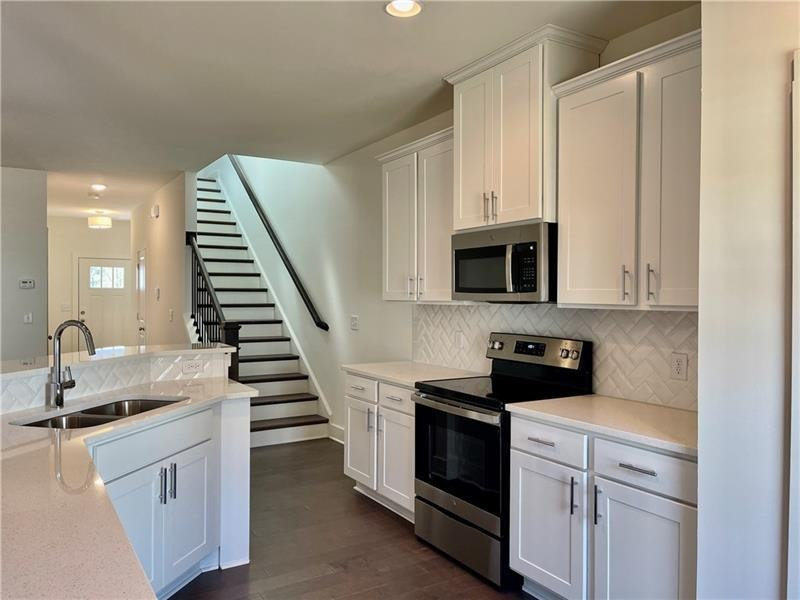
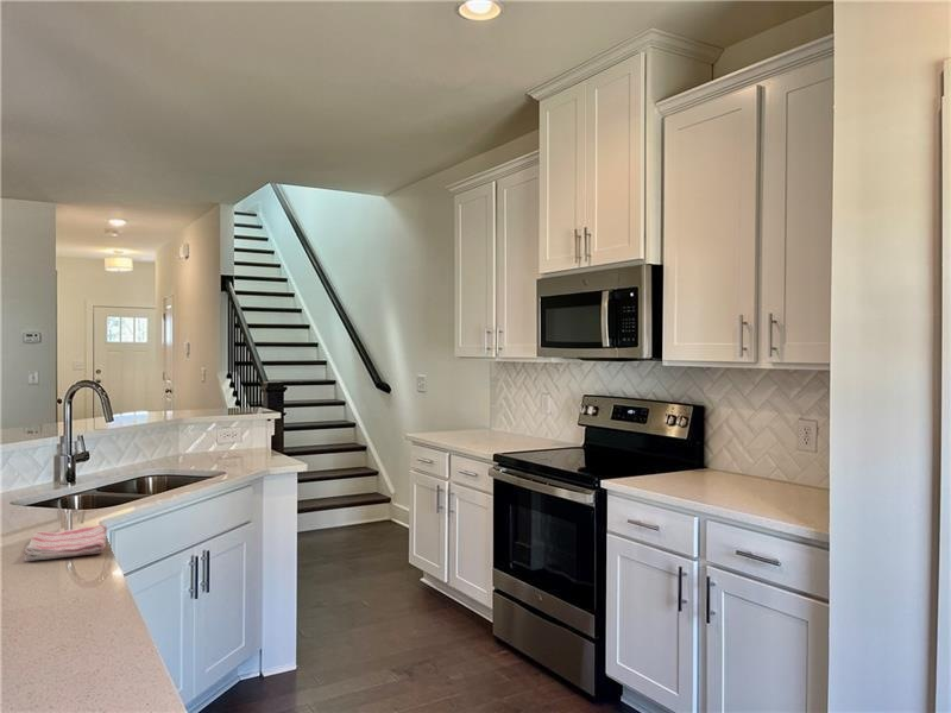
+ dish towel [23,524,108,563]
